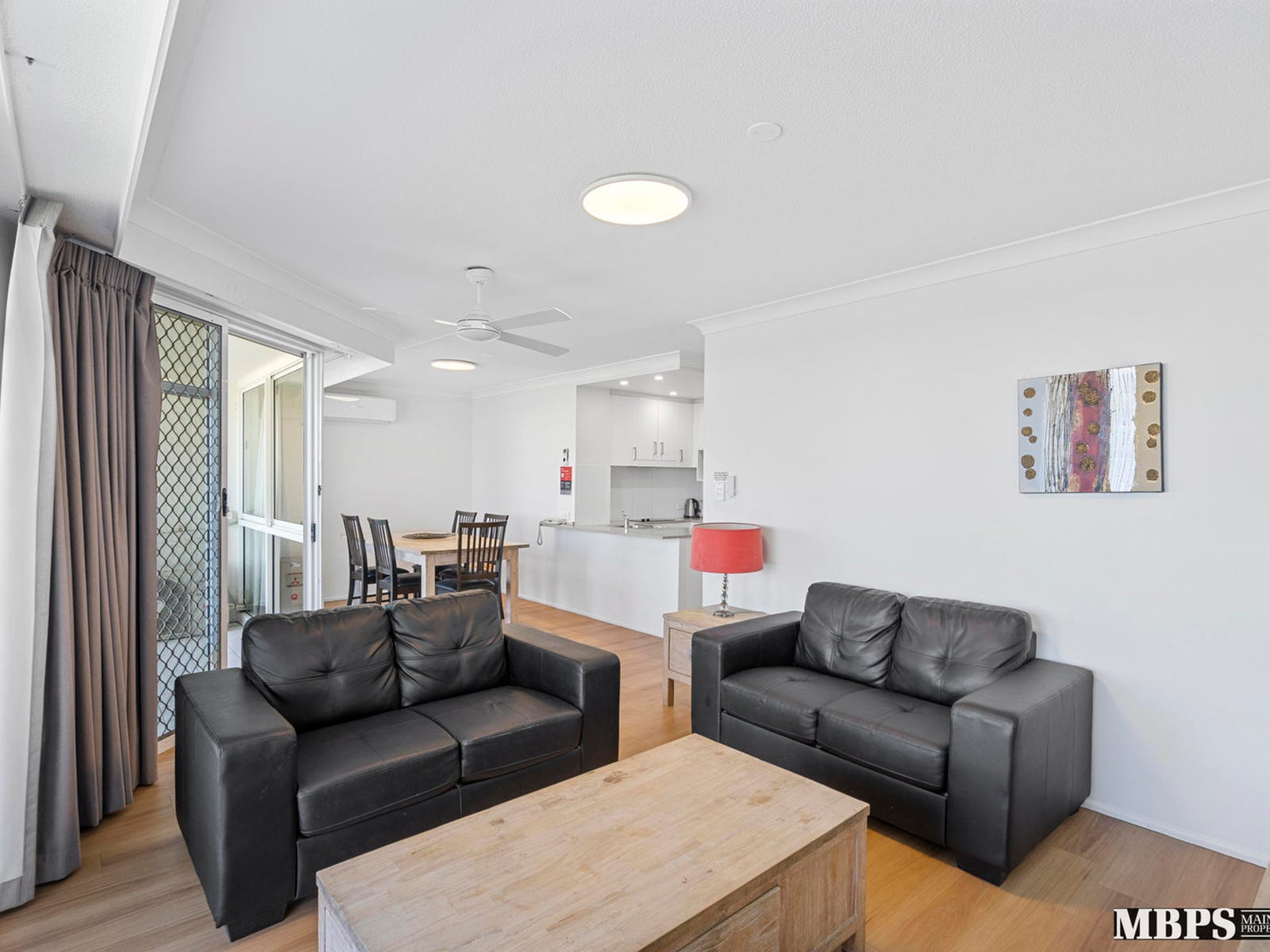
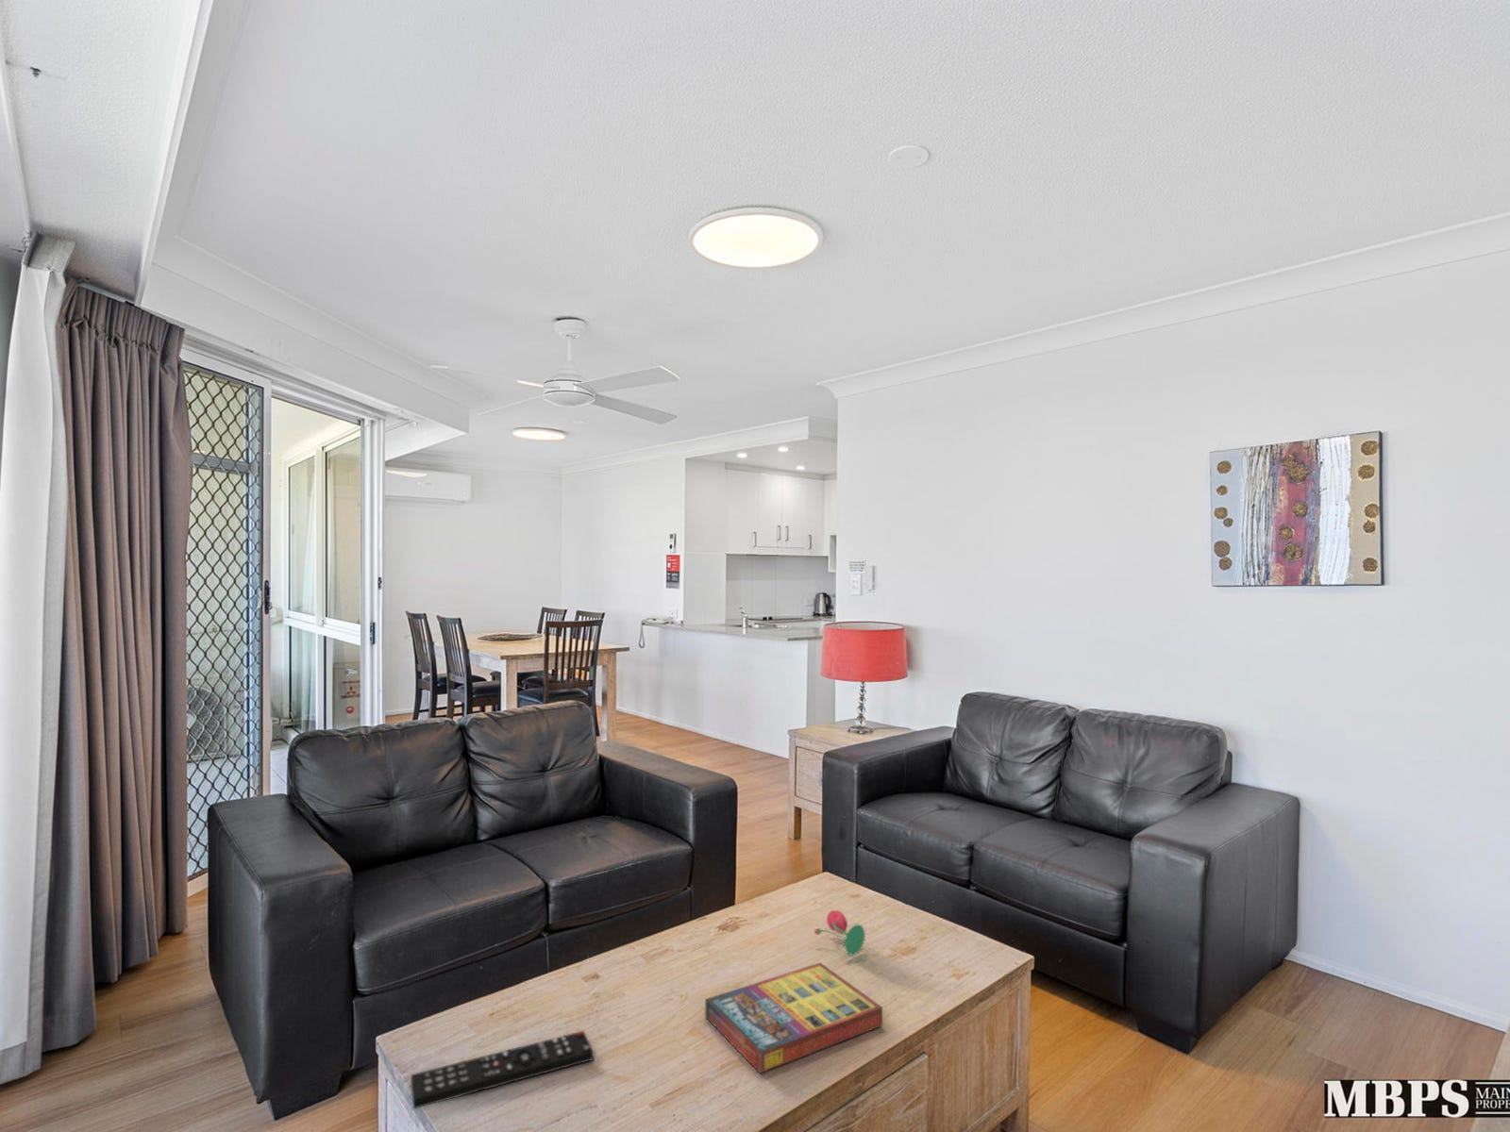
+ game compilation box [704,962,883,1075]
+ remote control [409,1030,594,1111]
+ flower [813,910,867,957]
